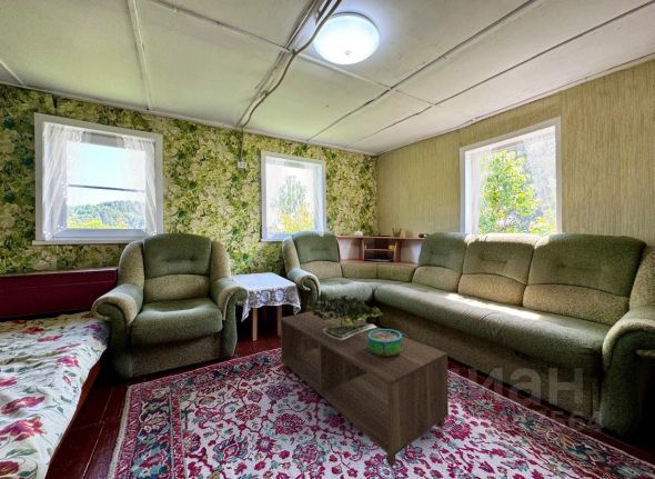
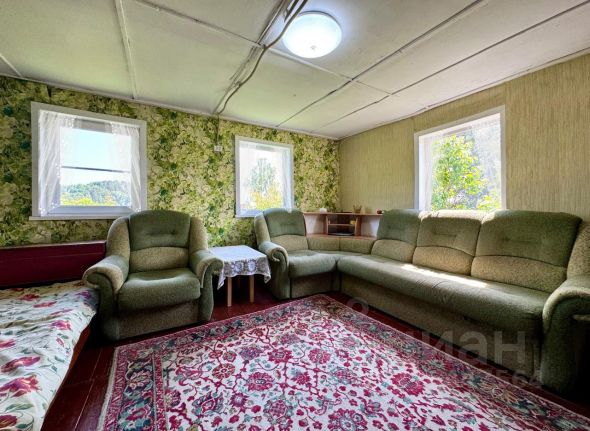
- decorative bowl [367,328,403,357]
- coffee table [280,309,450,468]
- bonsai tree [306,293,383,340]
